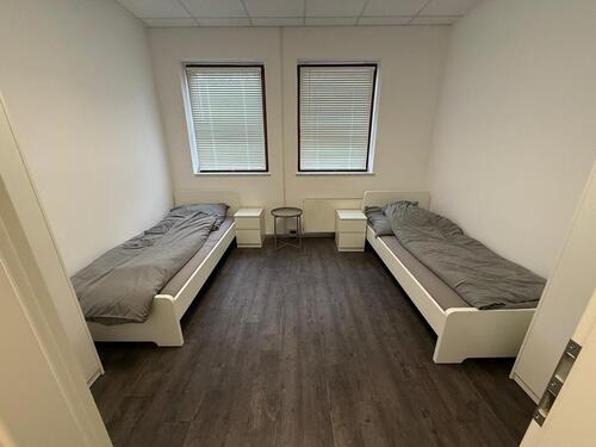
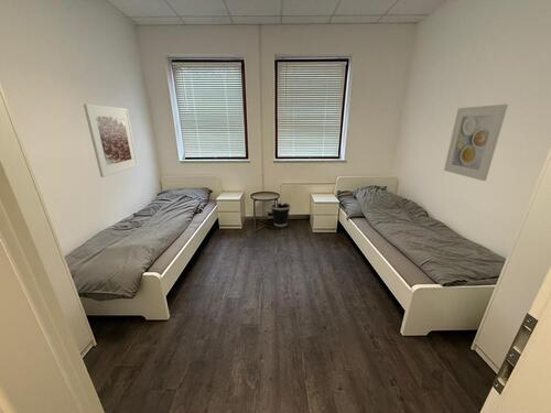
+ wastebasket [269,202,292,228]
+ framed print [443,104,509,182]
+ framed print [83,104,139,178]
